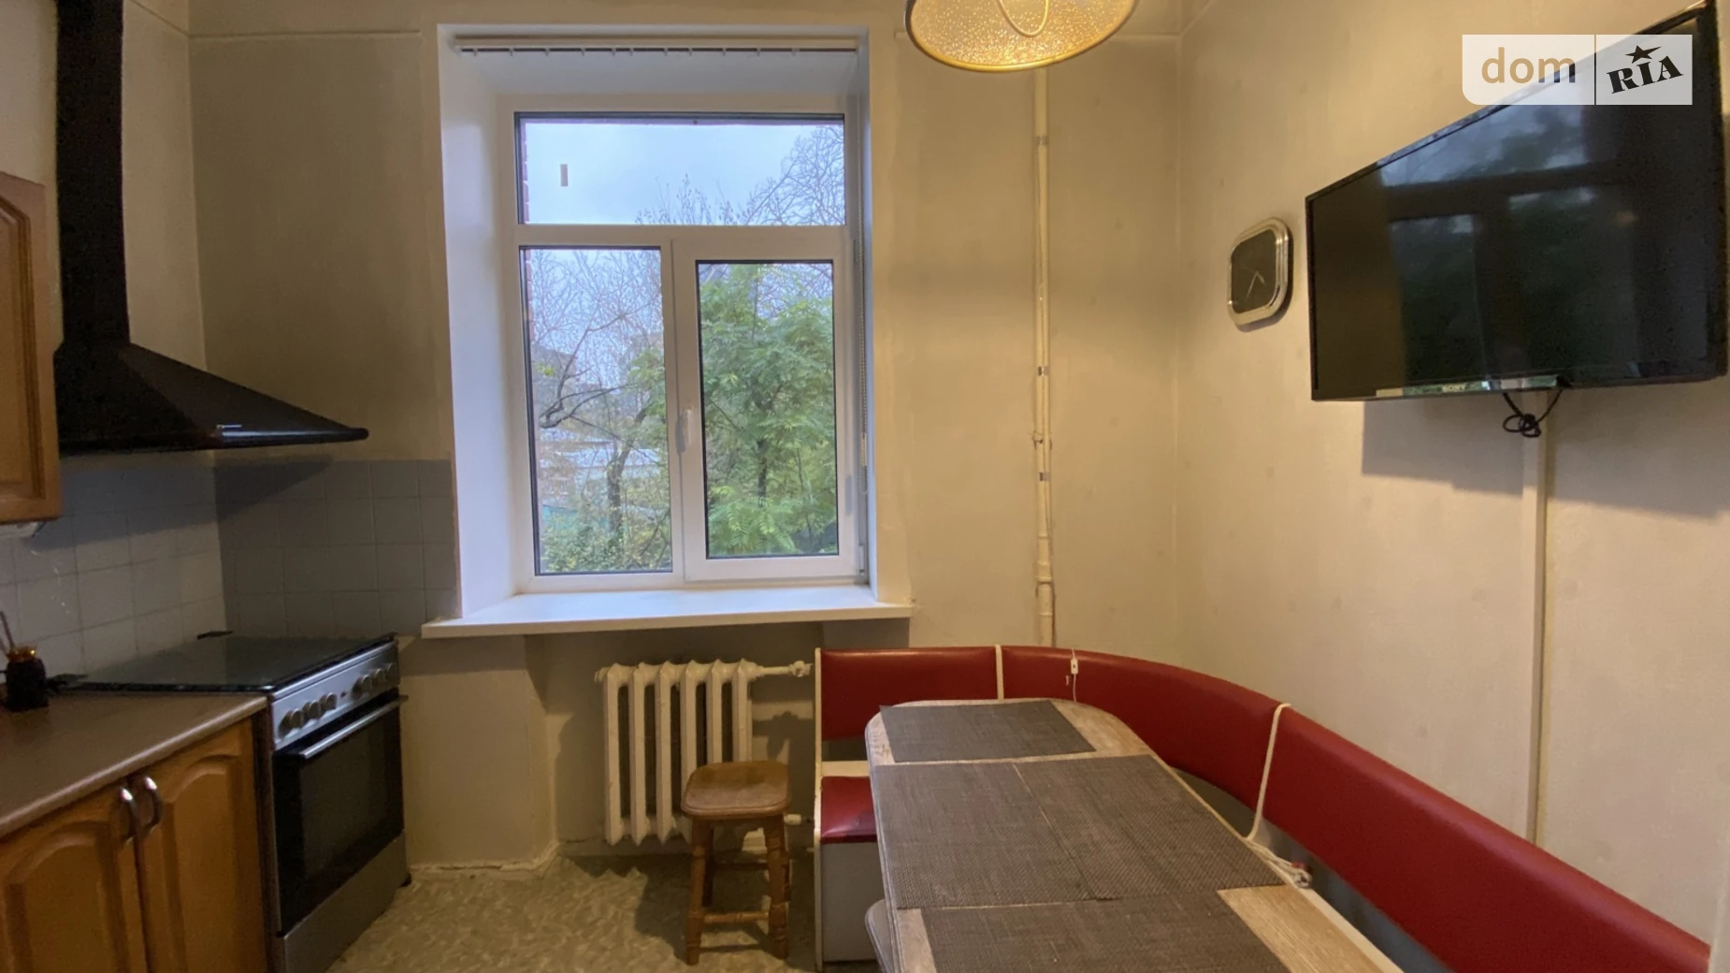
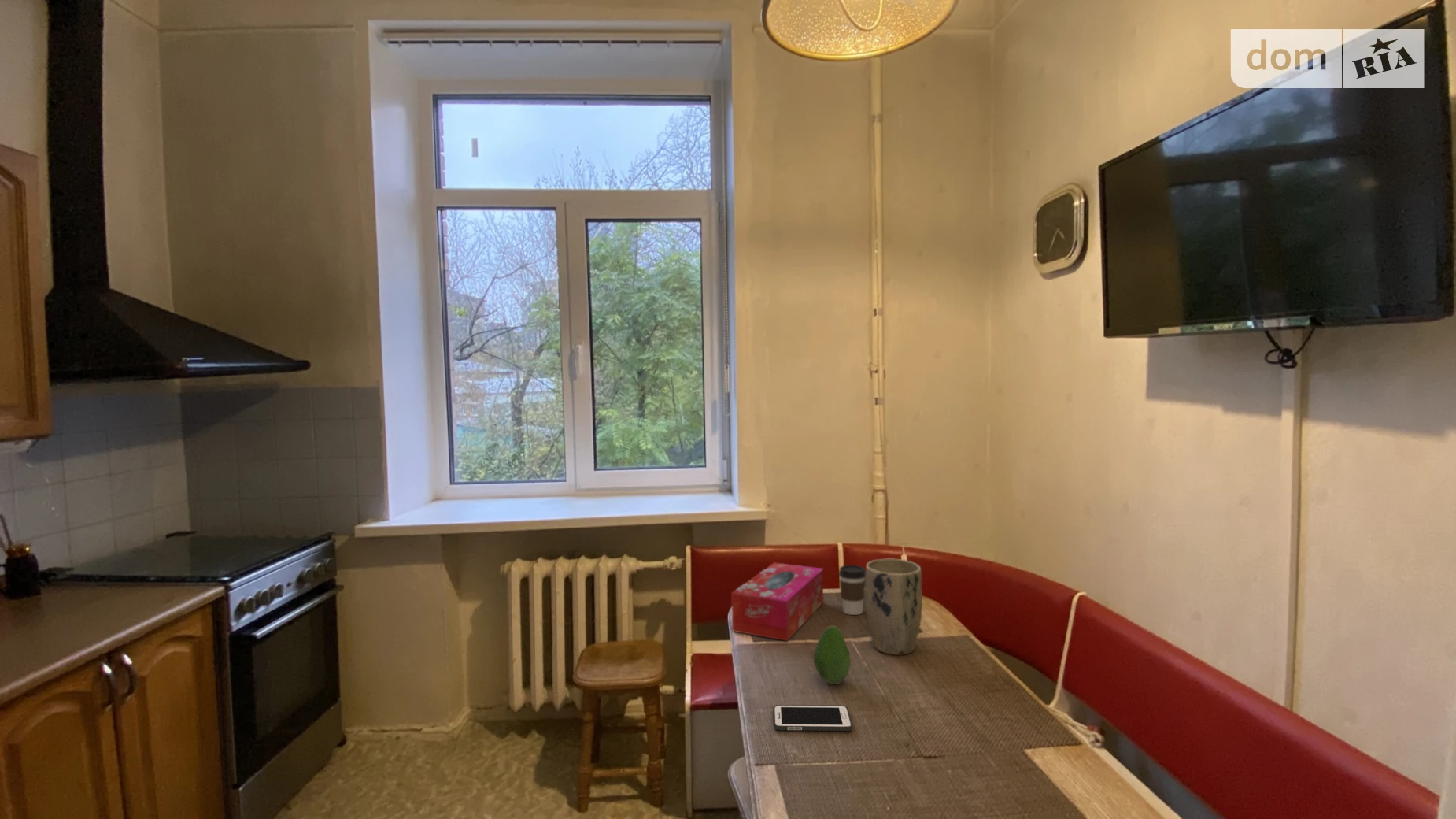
+ tissue box [730,561,824,642]
+ fruit [813,624,852,685]
+ cell phone [773,704,853,732]
+ coffee cup [838,564,866,616]
+ plant pot [864,558,923,656]
